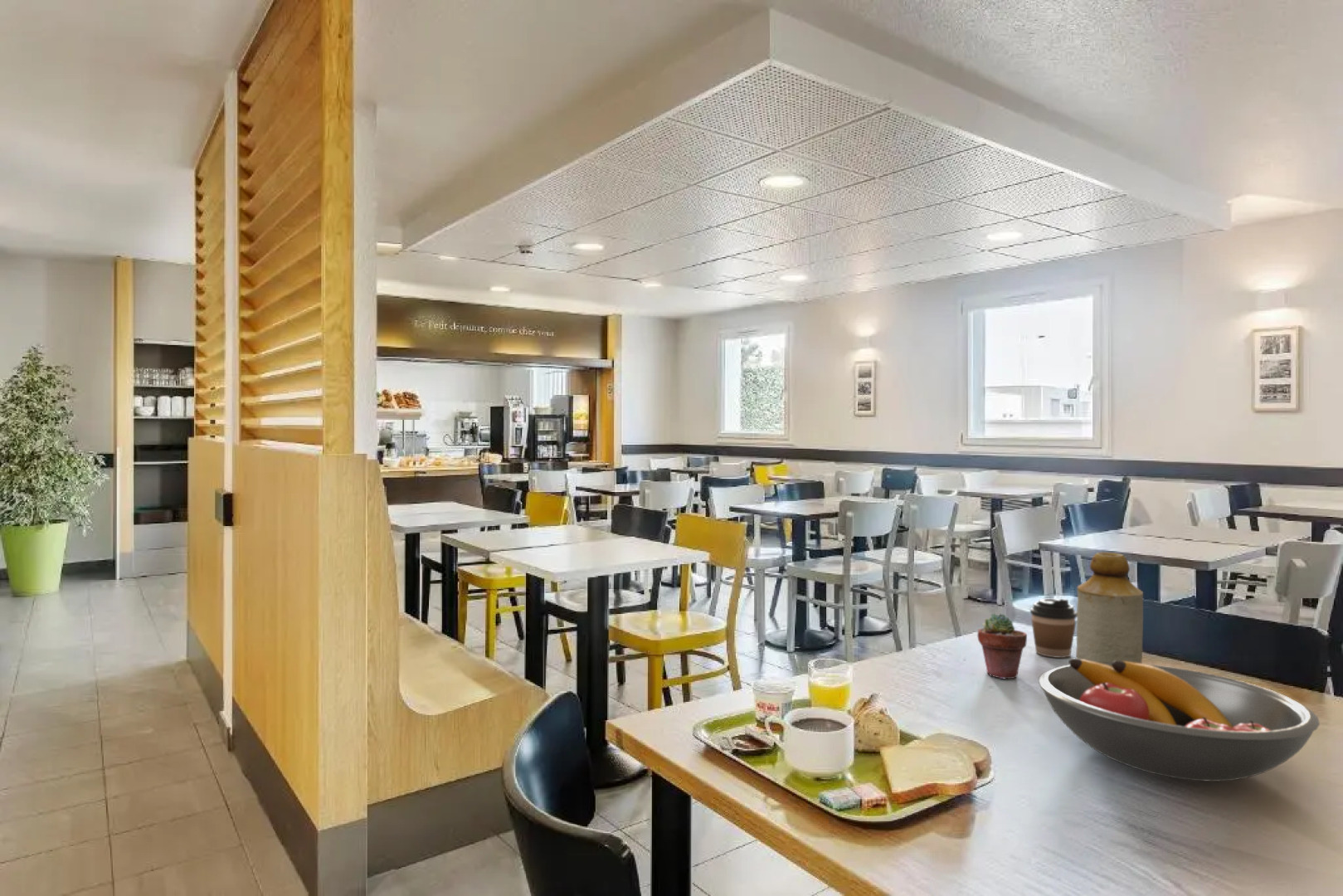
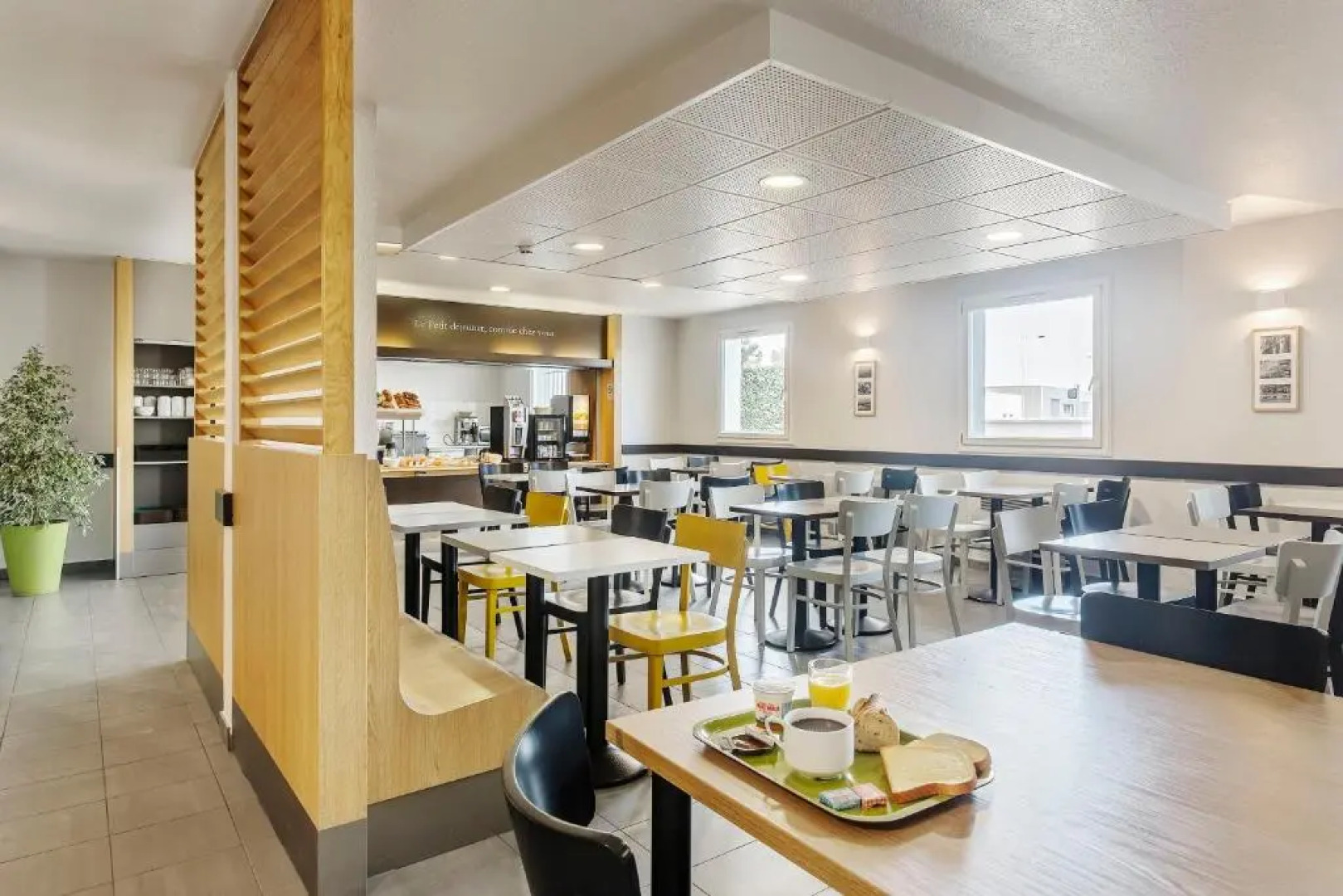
- potted succulent [976,612,1028,679]
- coffee cup [1029,598,1077,659]
- bottle [1075,551,1144,664]
- fruit bowl [1038,657,1321,782]
